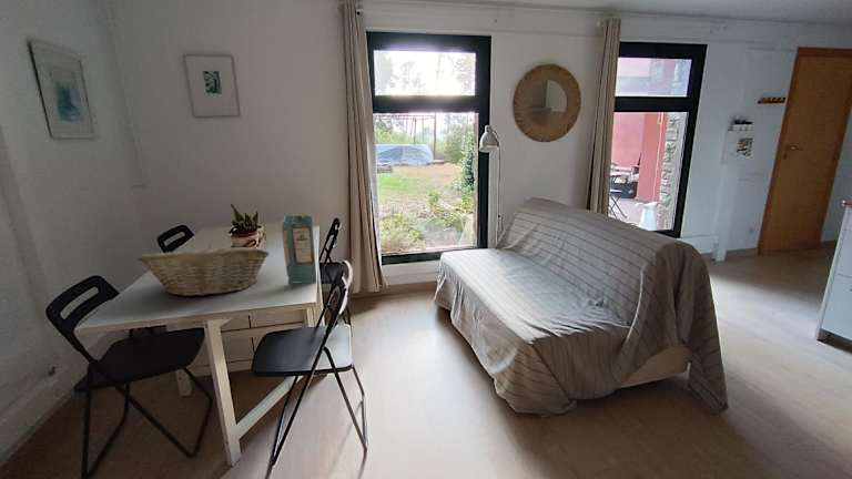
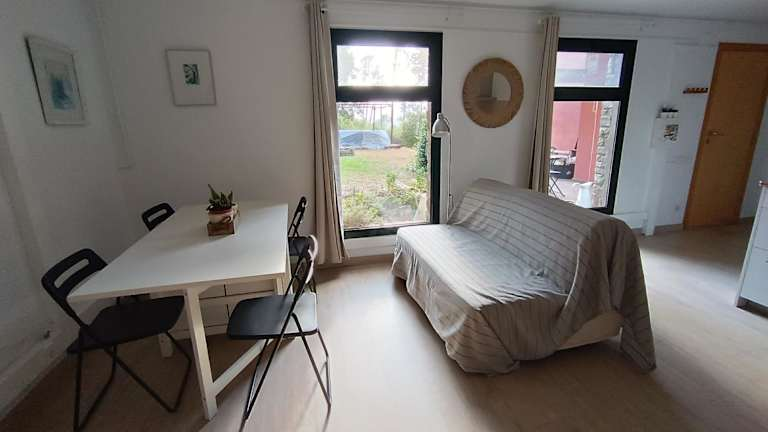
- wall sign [280,214,318,289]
- fruit basket [136,243,271,297]
